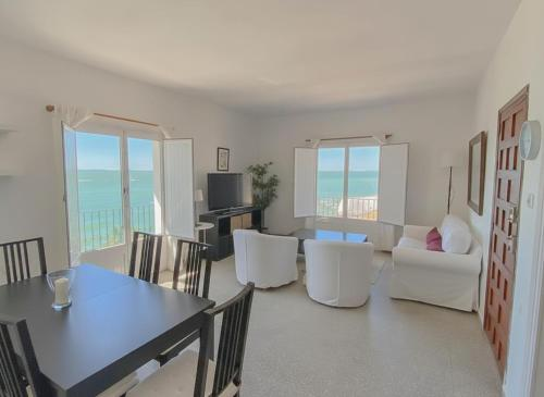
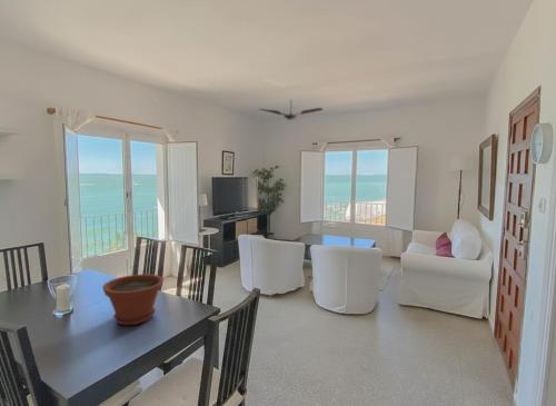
+ plant pot [101,273,165,326]
+ ceiling fan [258,98,324,121]
